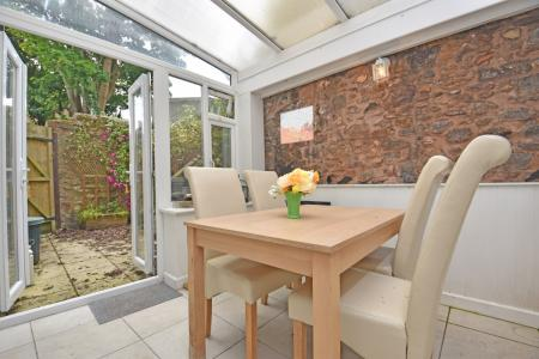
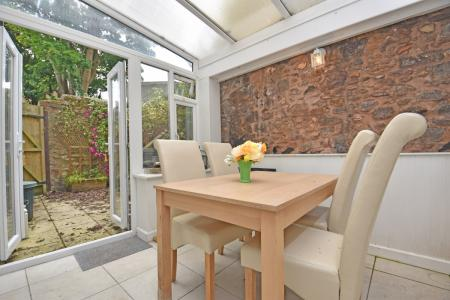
- wall art [279,104,315,145]
